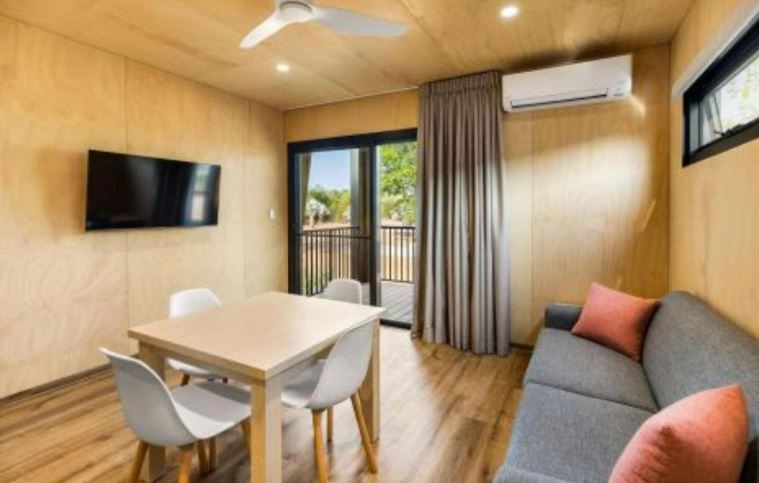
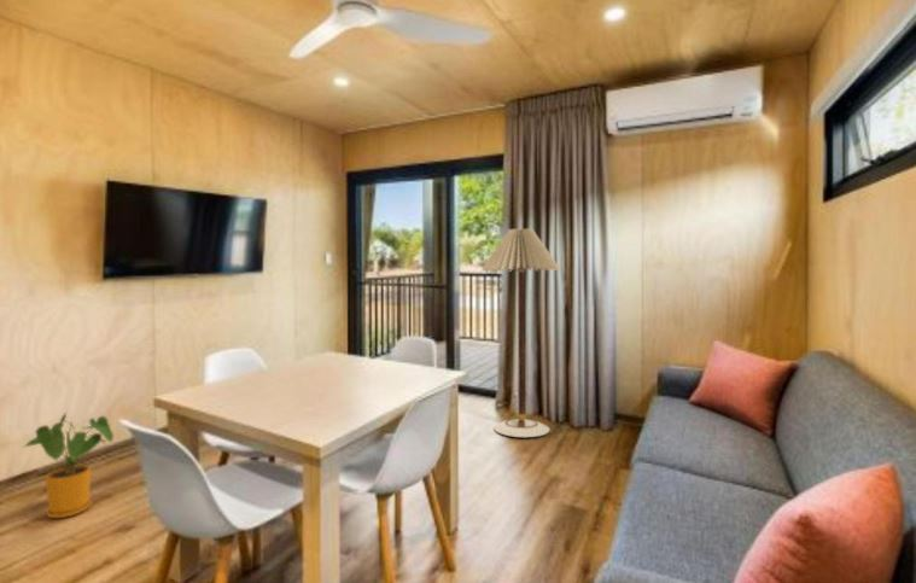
+ floor lamp [480,227,562,438]
+ house plant [21,412,115,519]
